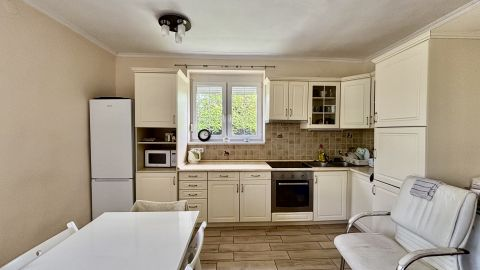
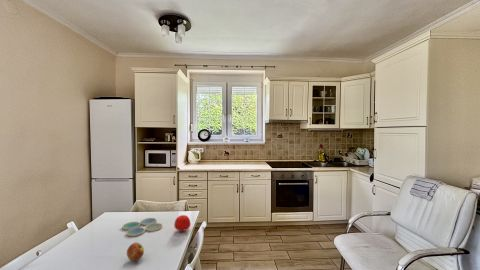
+ apple [173,214,192,232]
+ apple [126,242,145,262]
+ drink coaster [121,217,163,237]
